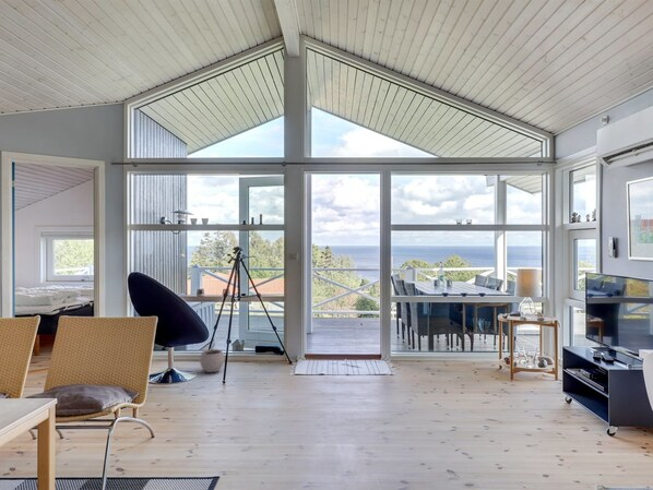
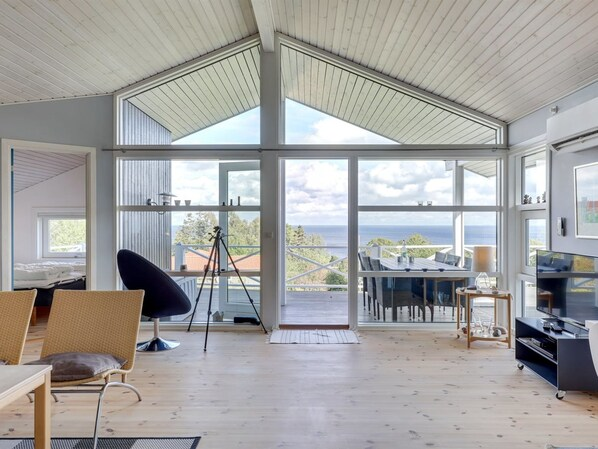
- plant pot [199,343,225,373]
